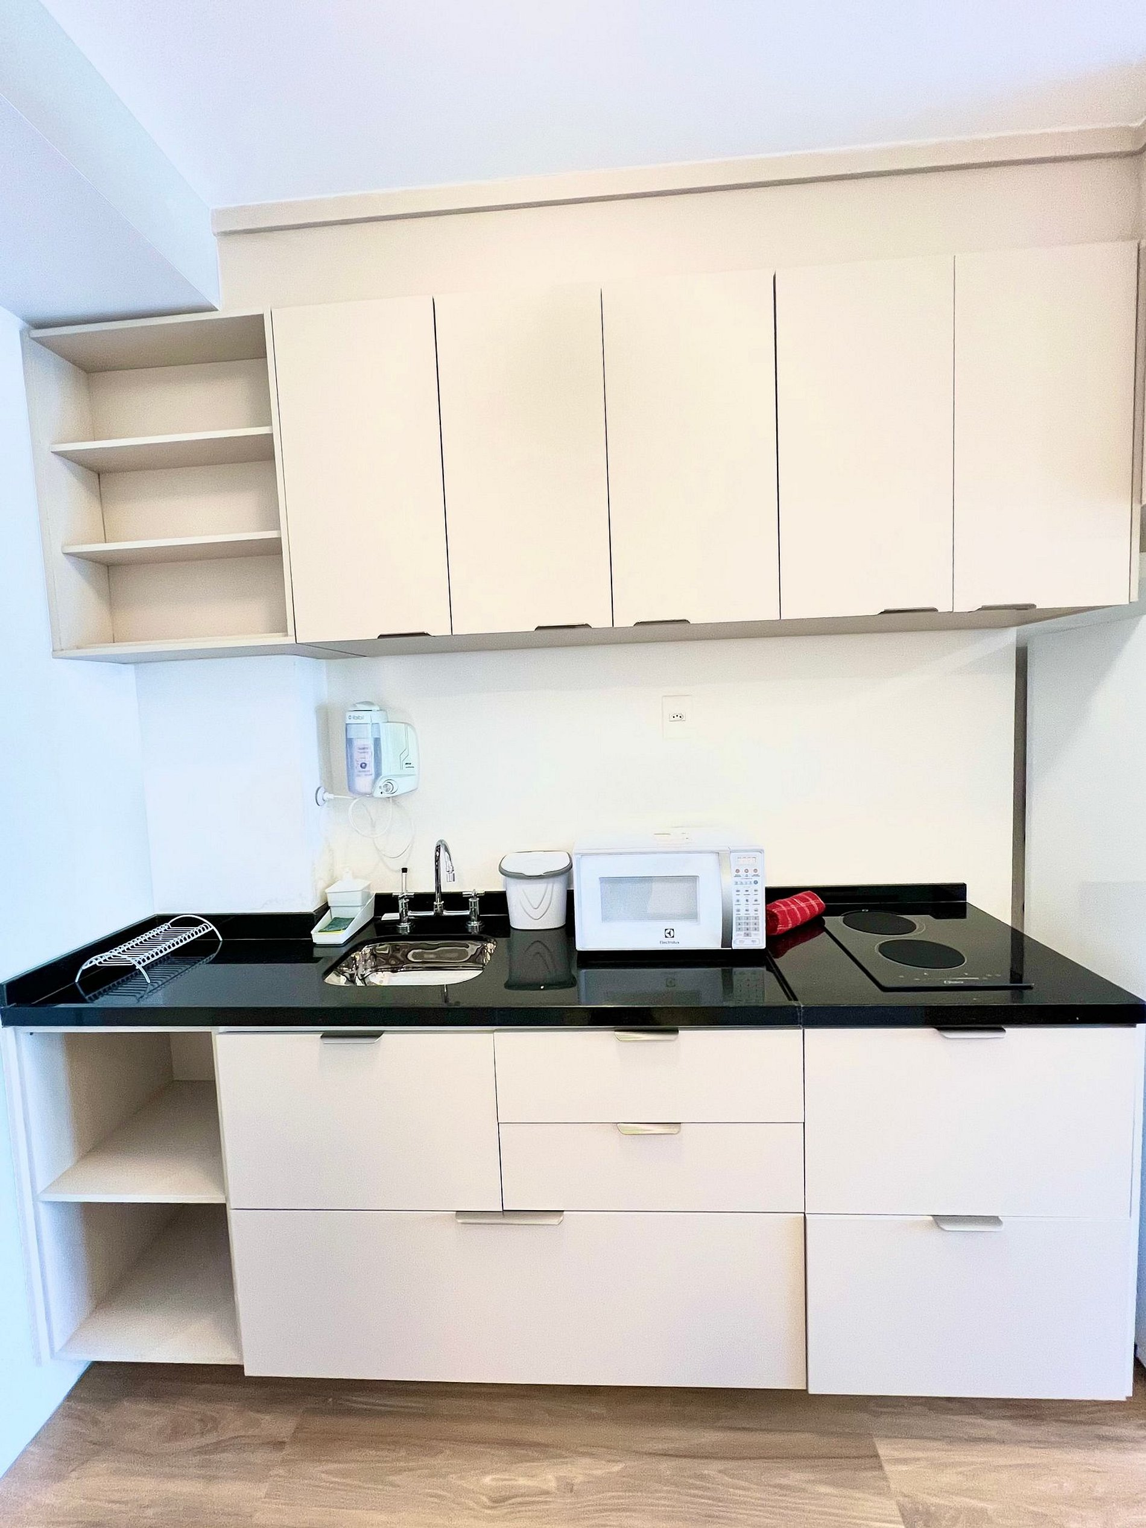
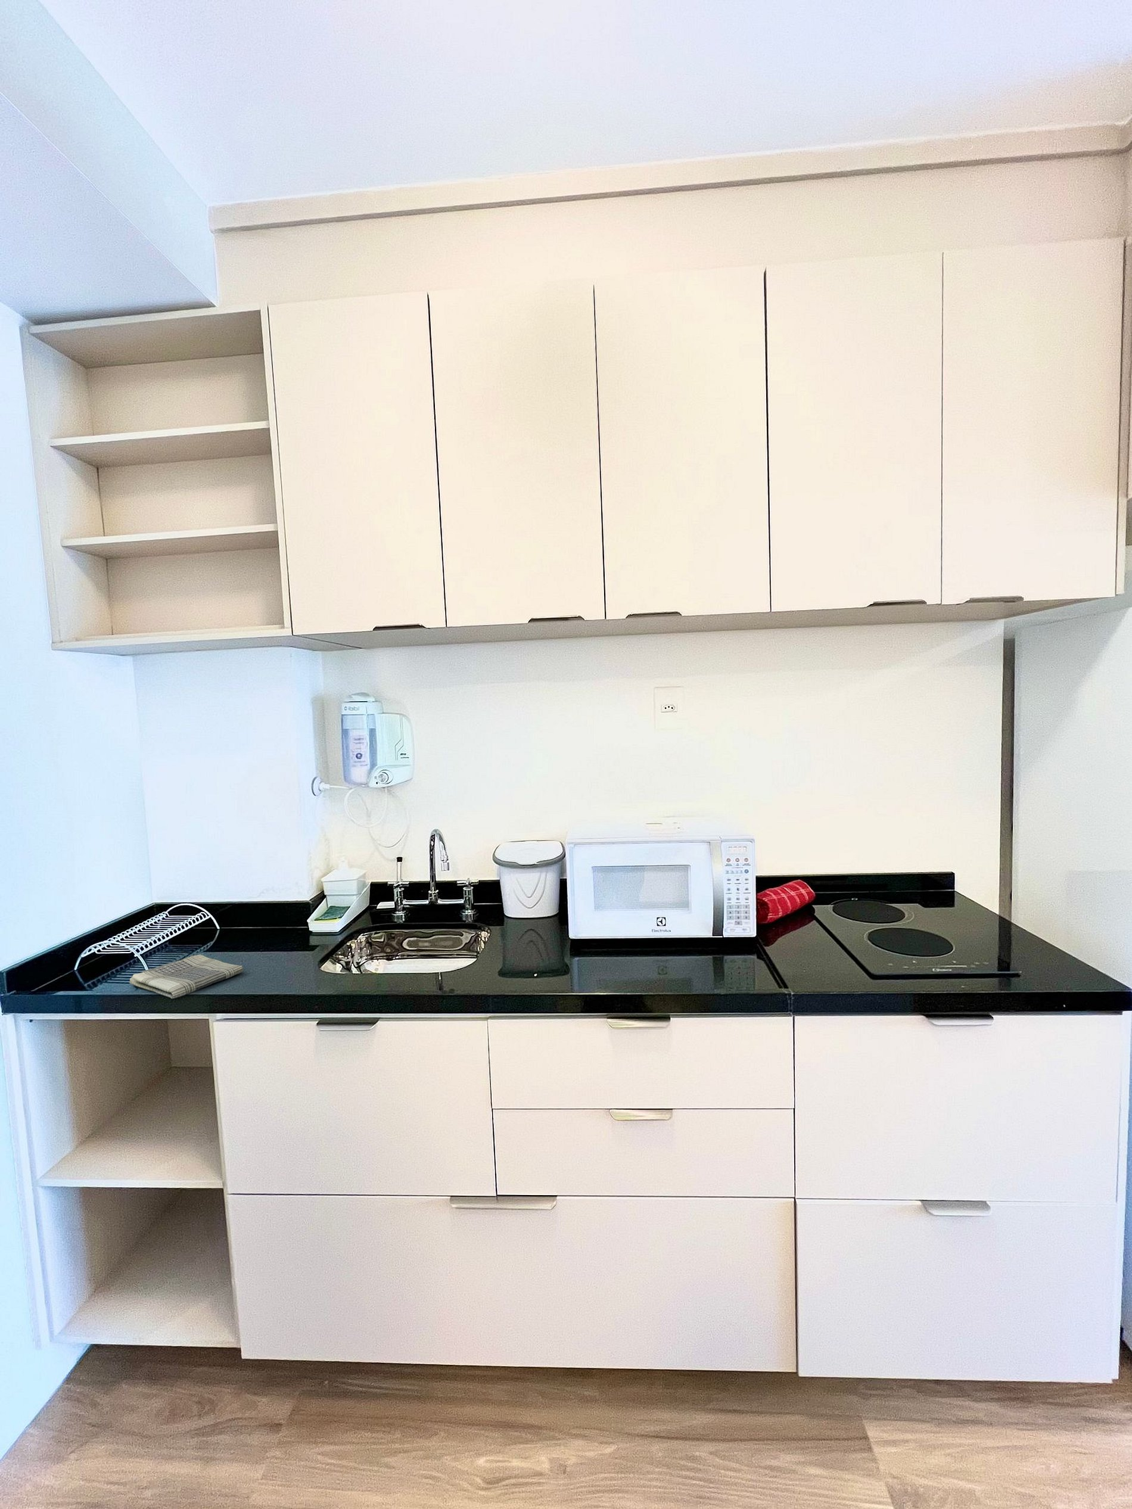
+ dish towel [128,954,244,999]
